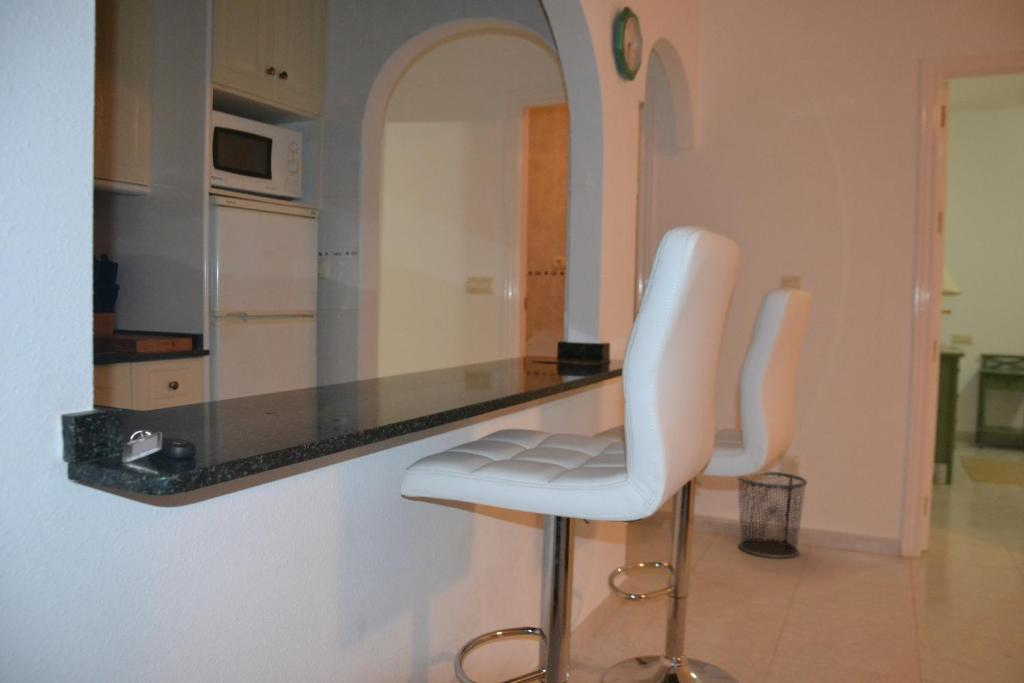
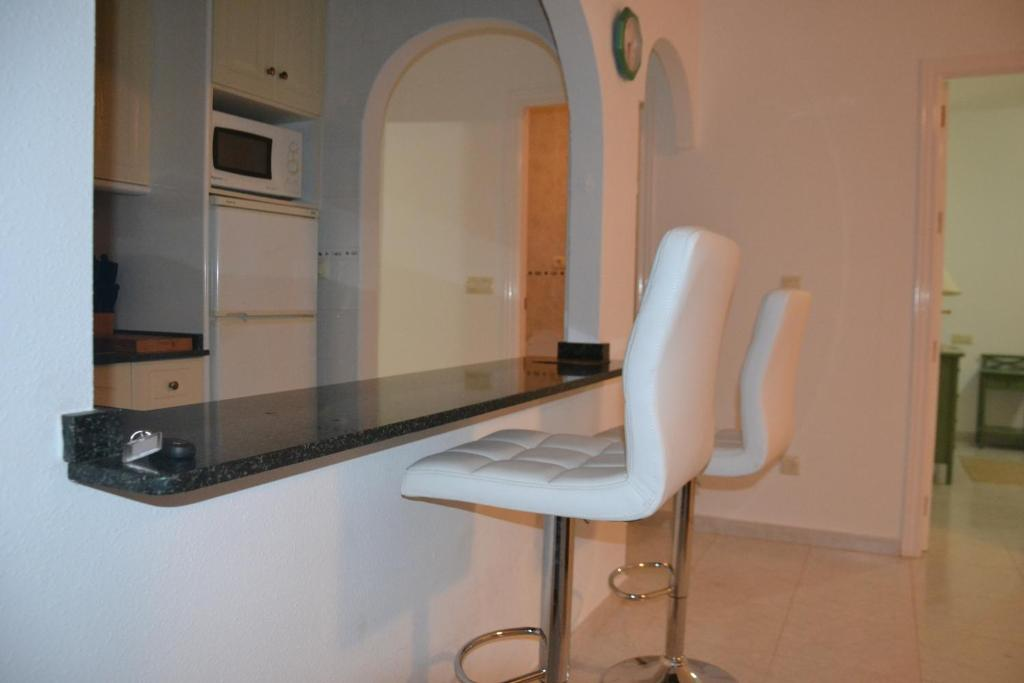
- waste bin [736,470,808,559]
